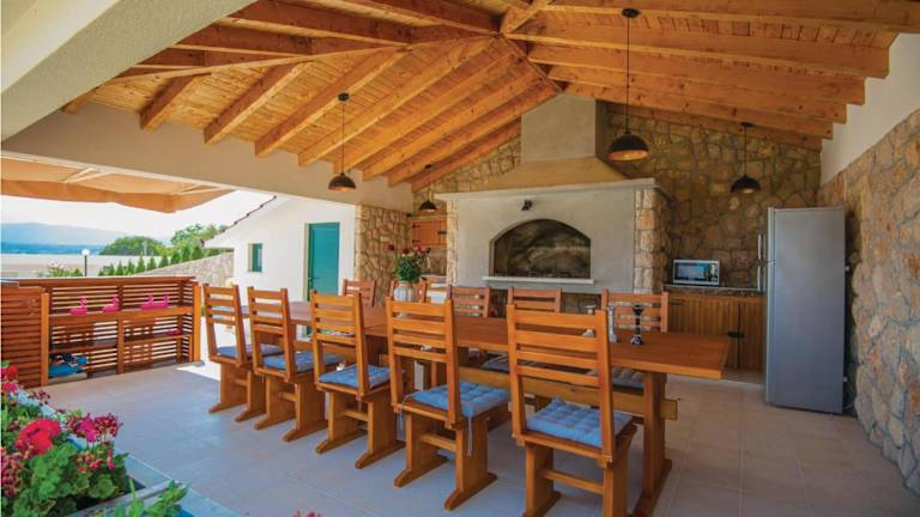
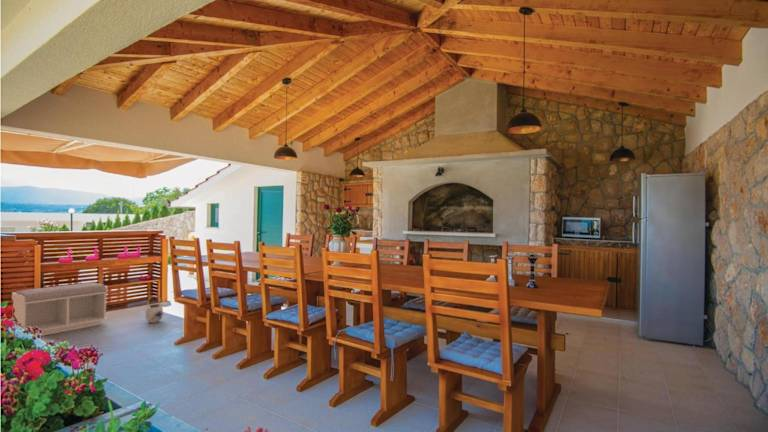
+ teapot [145,295,166,324]
+ bench [11,281,109,337]
